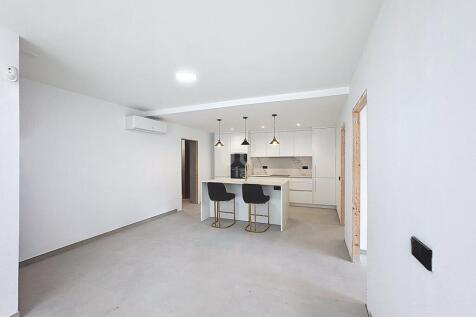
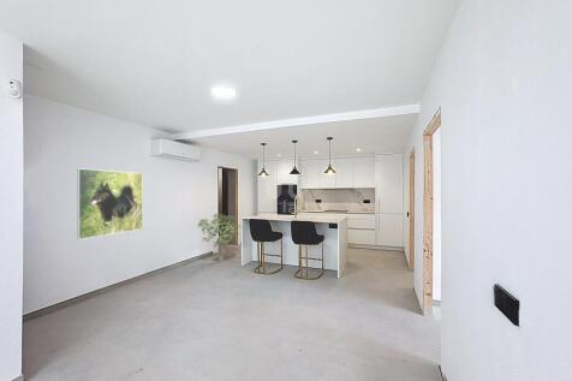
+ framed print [76,167,144,240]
+ shrub [196,213,243,263]
